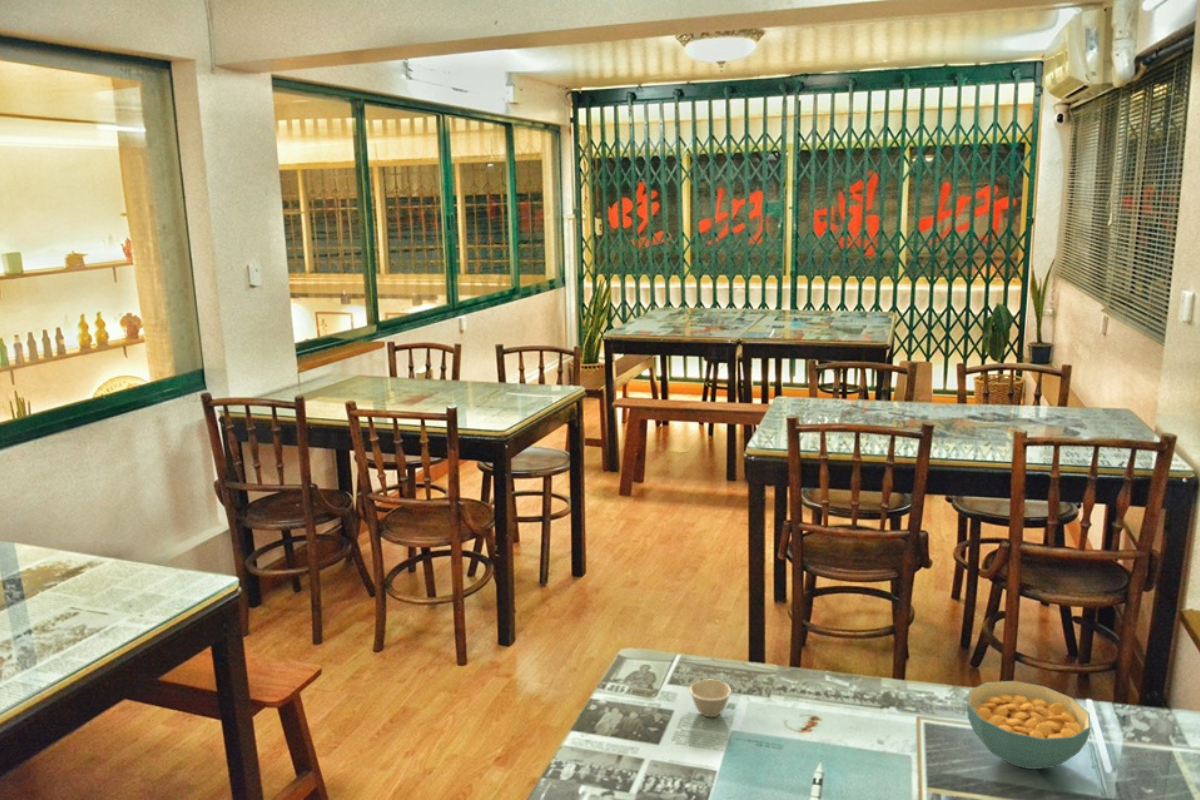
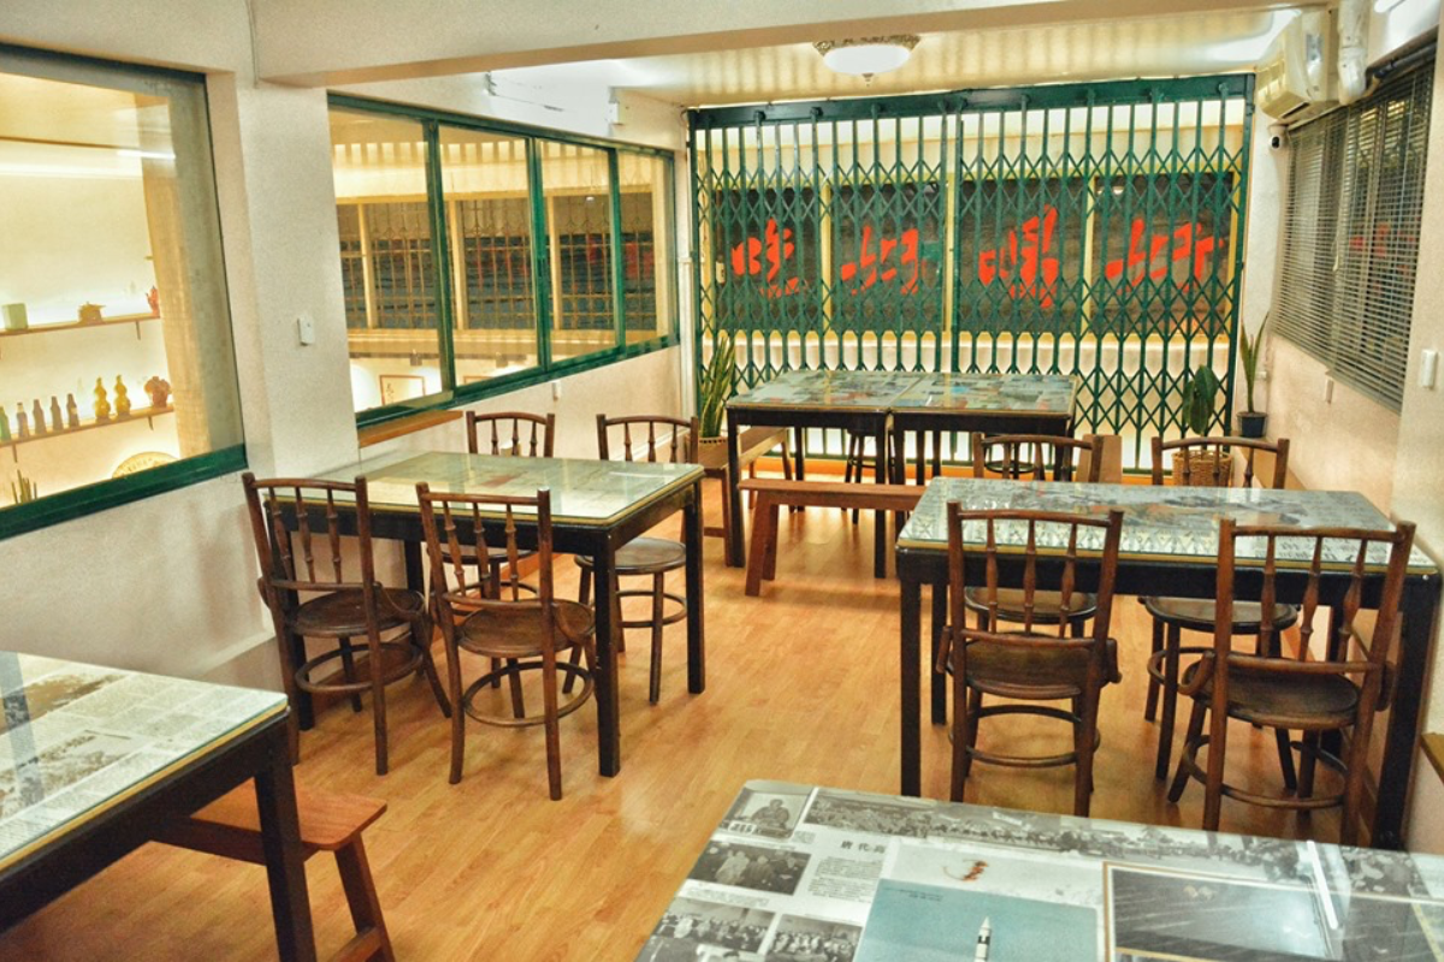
- teacup [688,678,732,718]
- cereal bowl [966,680,1091,770]
